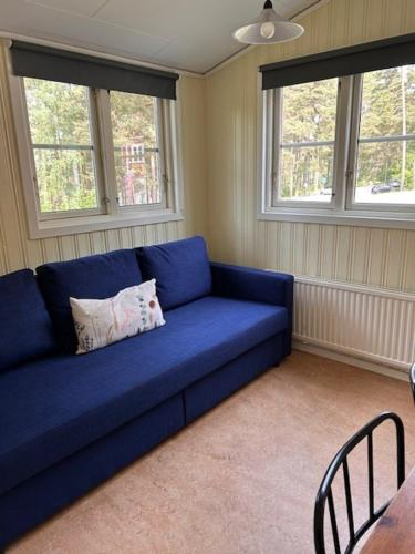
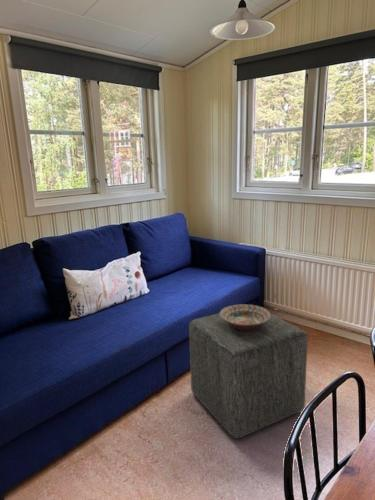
+ ottoman [188,312,309,440]
+ decorative bowl [219,303,273,331]
